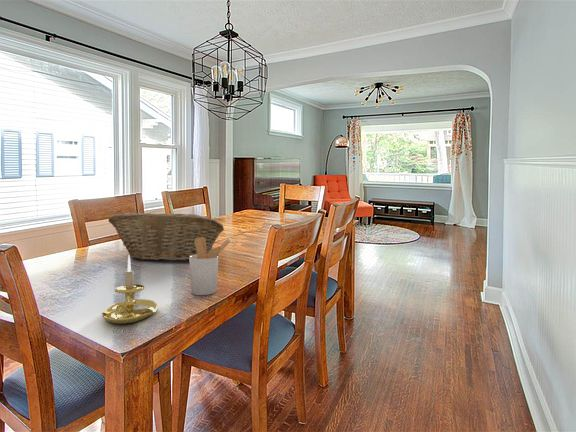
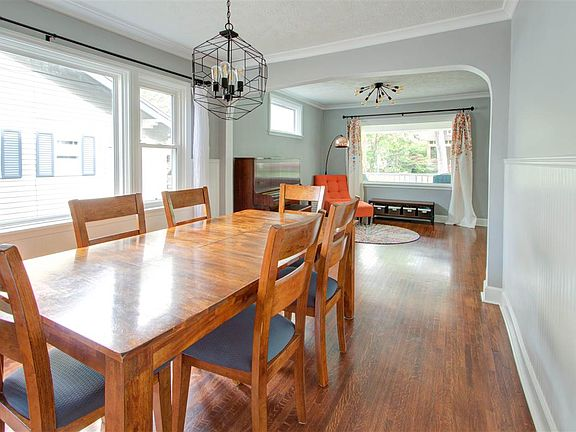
- candle holder [100,254,158,325]
- utensil holder [188,237,232,296]
- fruit basket [108,212,225,262]
